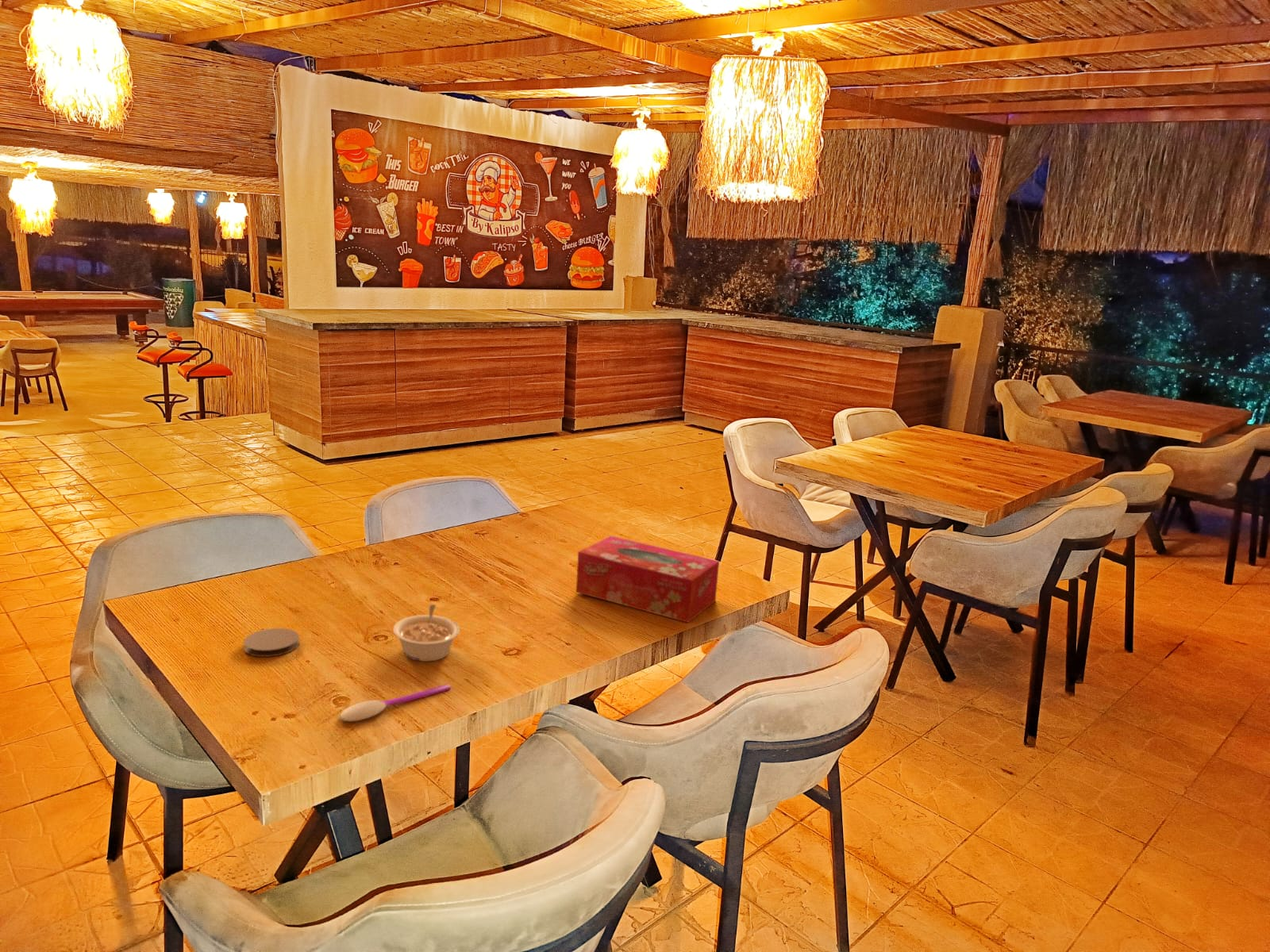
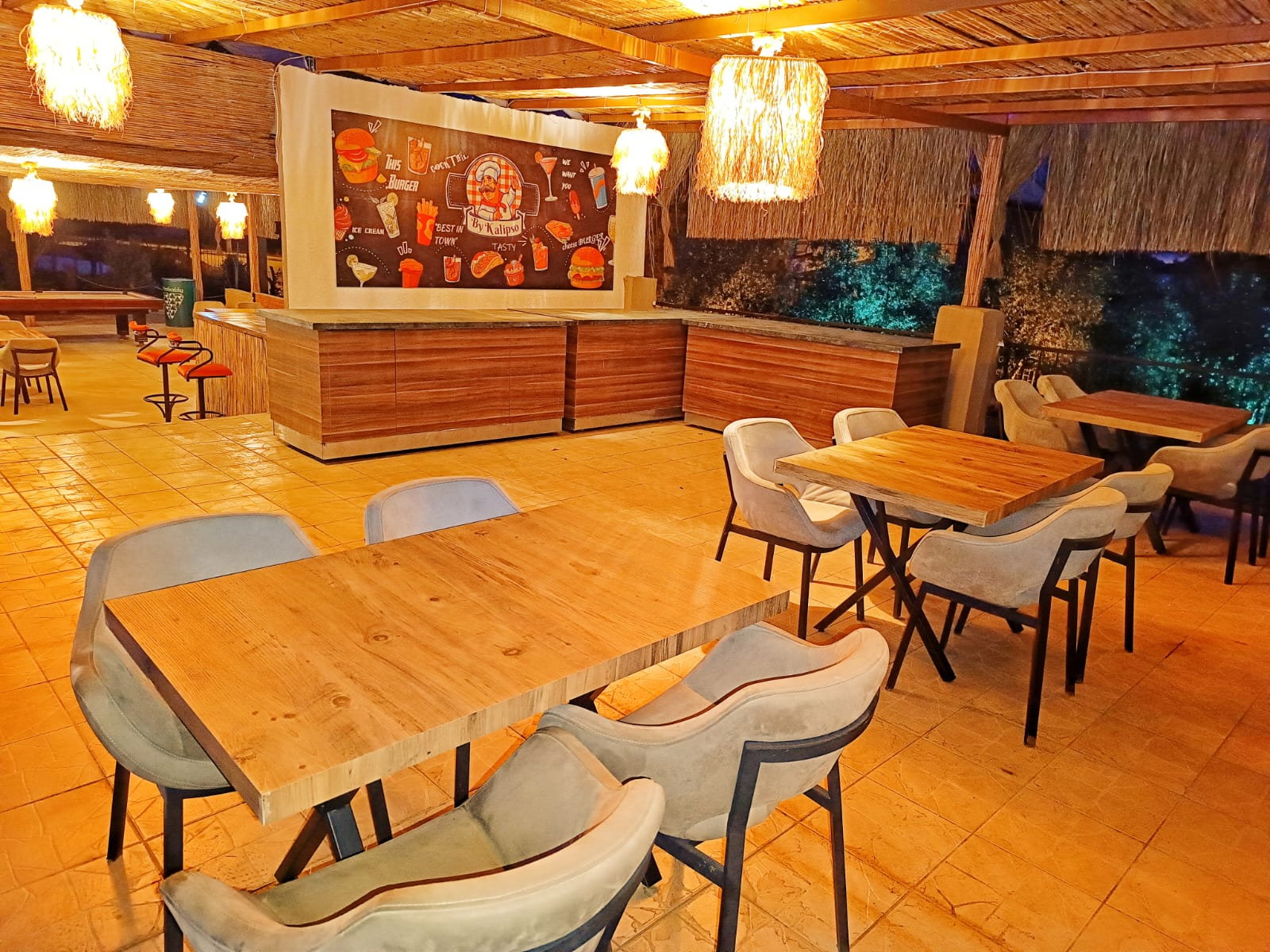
- tissue box [575,535,720,624]
- coaster [243,628,300,658]
- spoon [339,684,452,722]
- legume [392,604,460,662]
